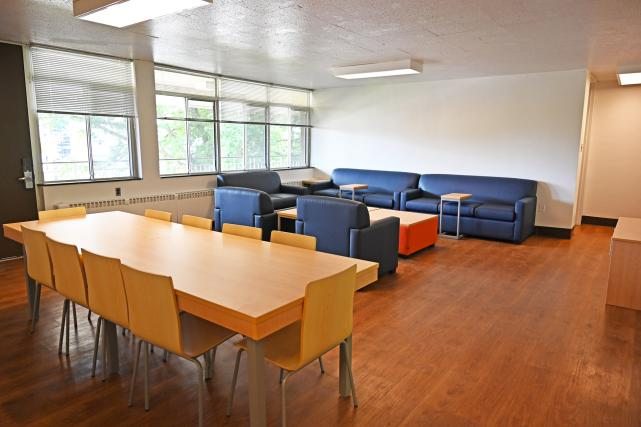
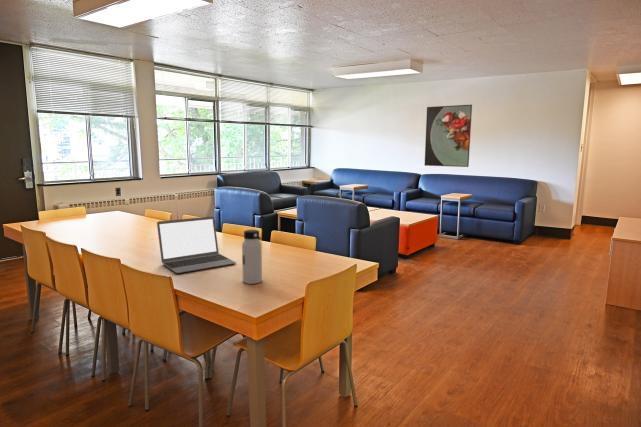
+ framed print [424,104,473,168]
+ water bottle [241,229,263,285]
+ laptop [156,215,237,274]
